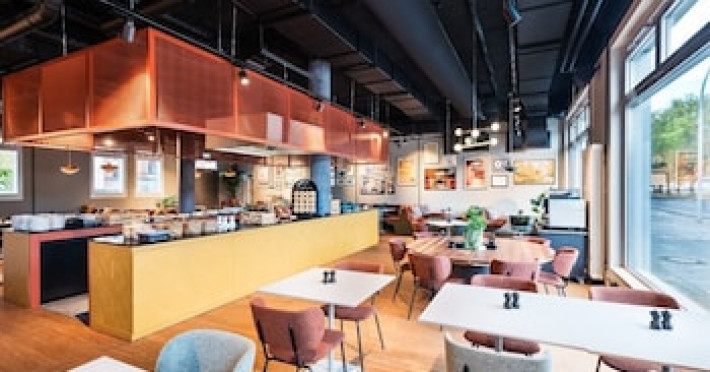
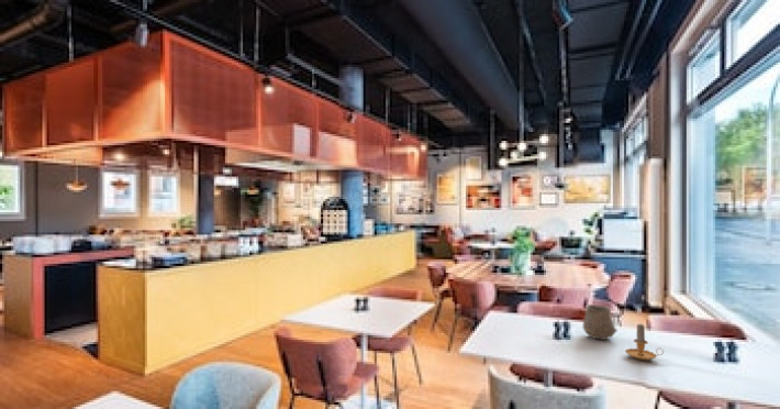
+ candle [624,323,665,362]
+ ceramic cup [582,303,619,341]
